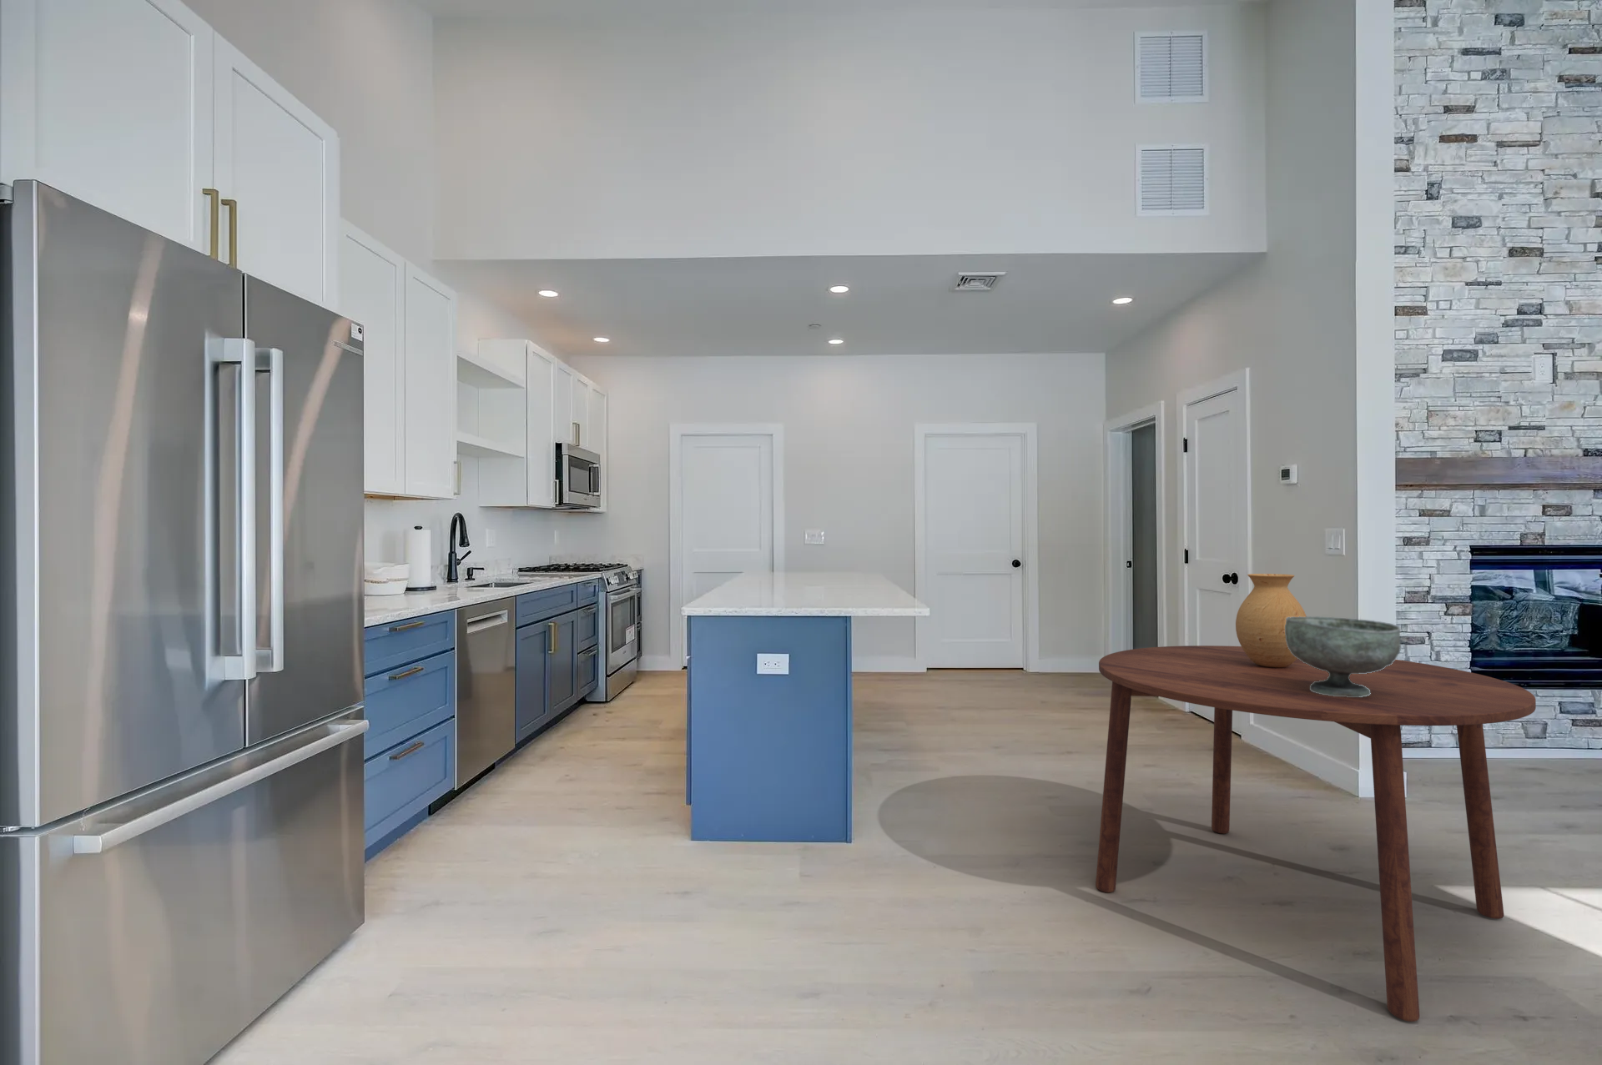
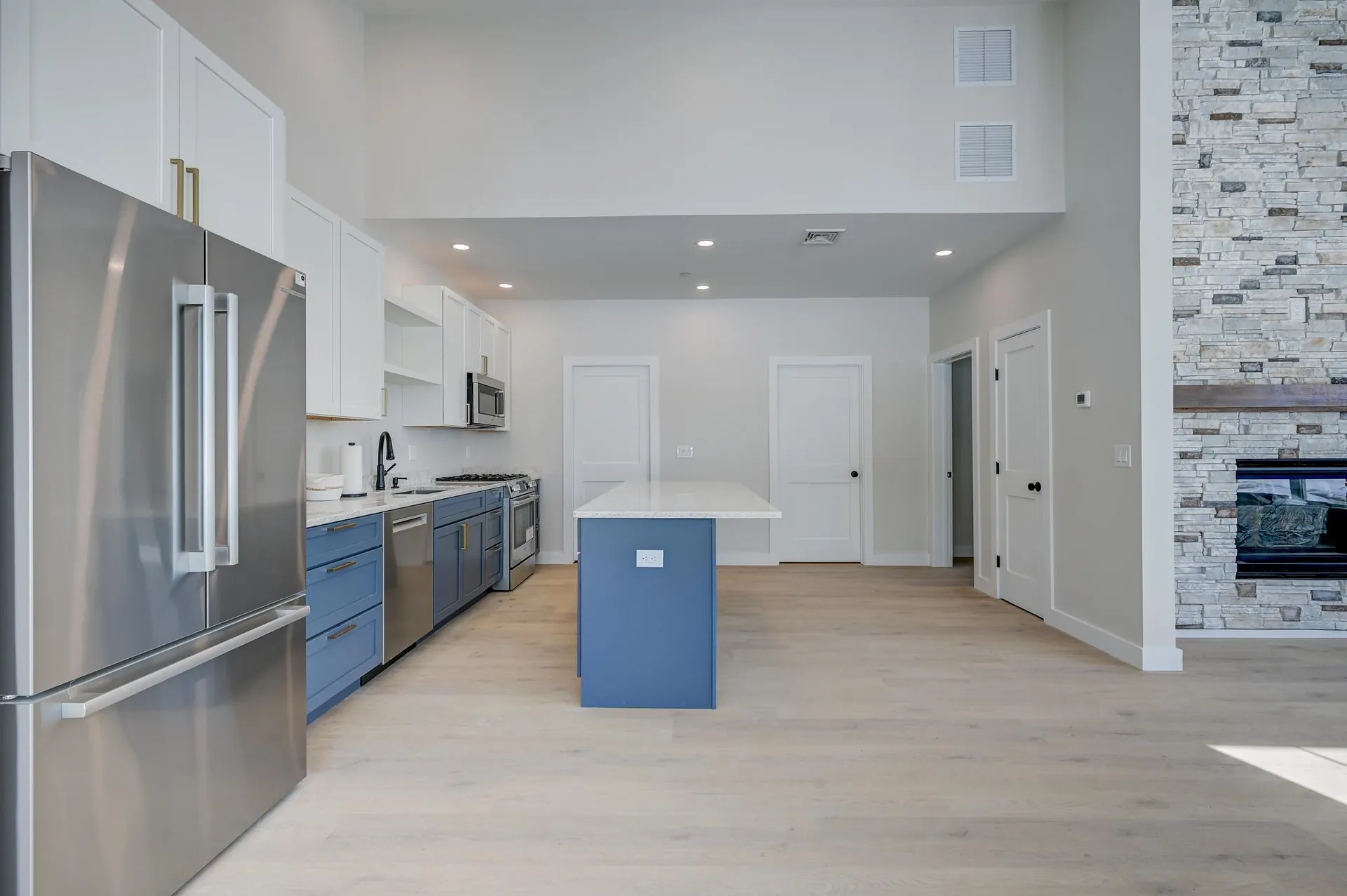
- decorative bowl [1284,616,1402,698]
- dining table [1094,644,1537,1022]
- vase [1235,573,1307,667]
